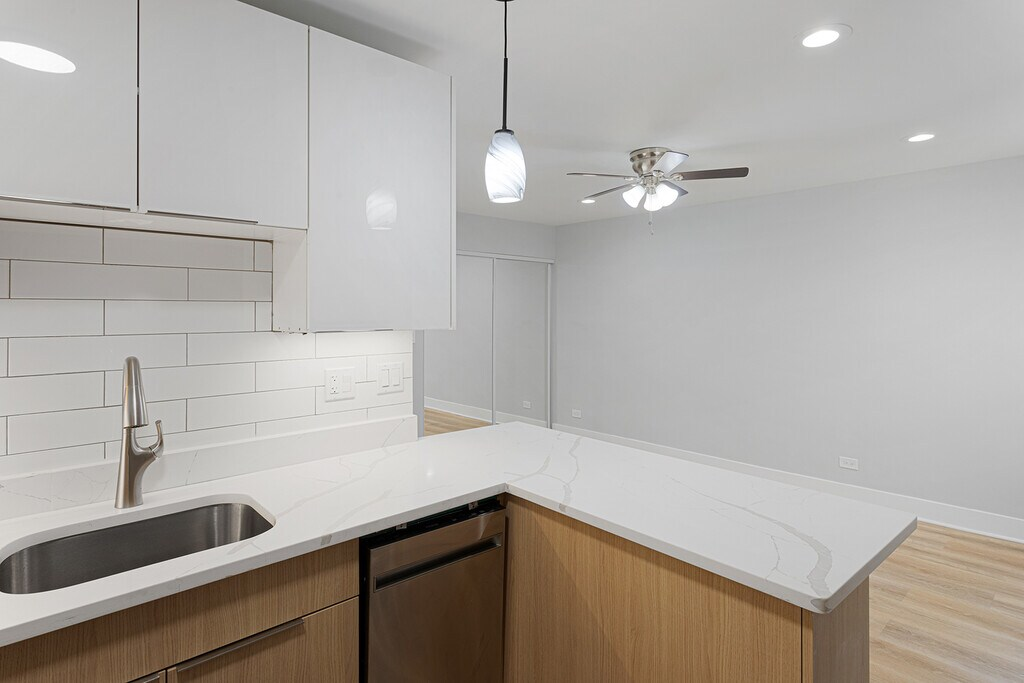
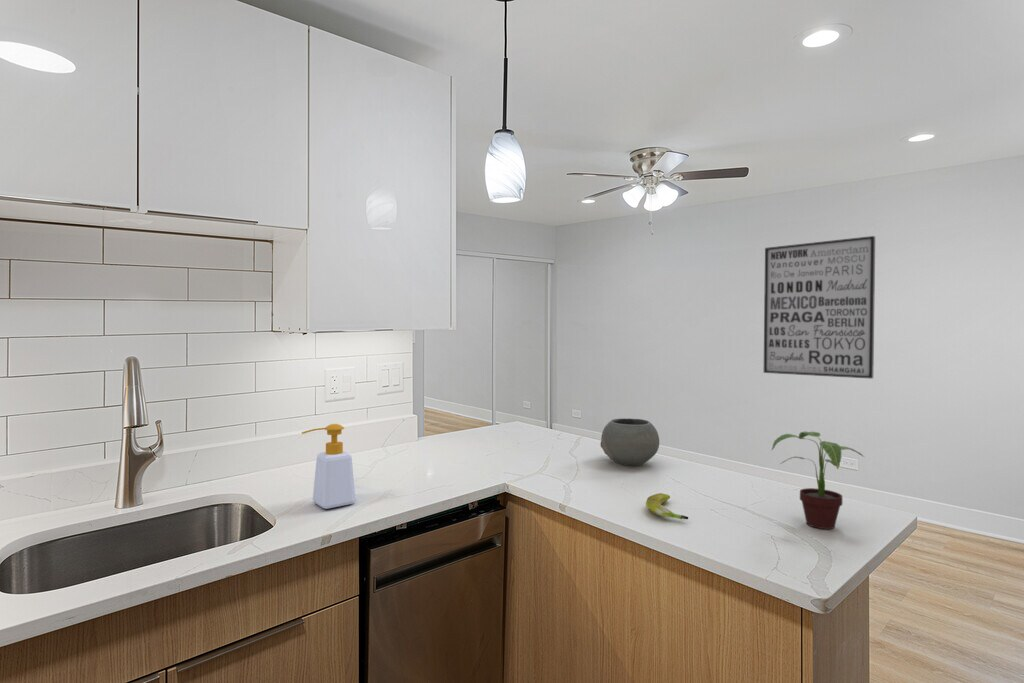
+ banana [645,492,689,520]
+ bowl [599,418,660,467]
+ soap bottle [301,423,356,510]
+ potted plant [770,430,865,530]
+ wall art [763,235,876,380]
